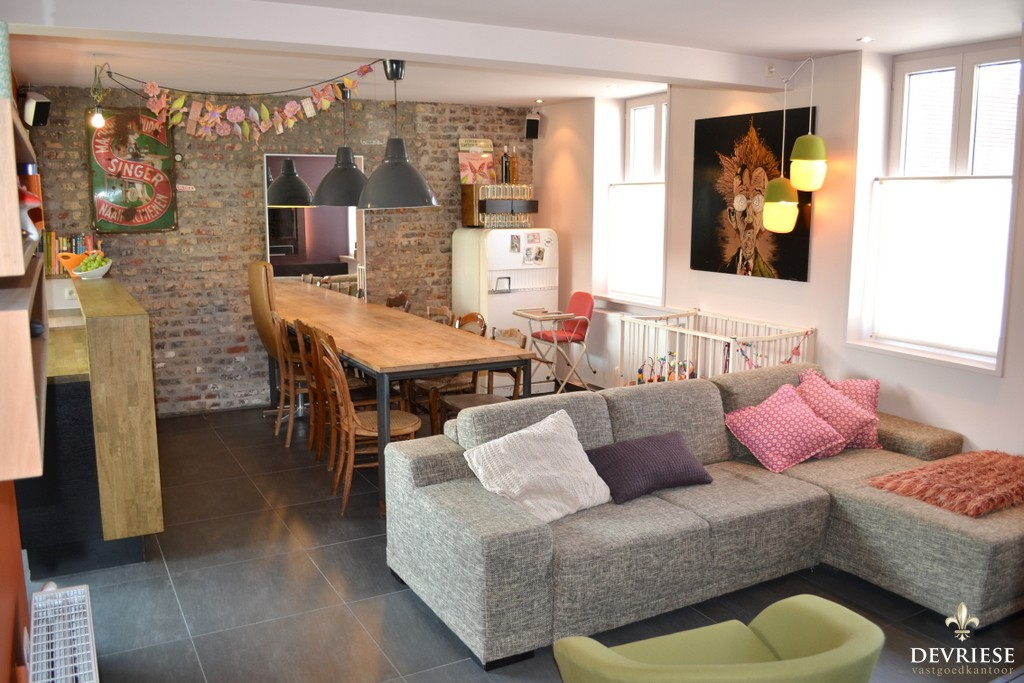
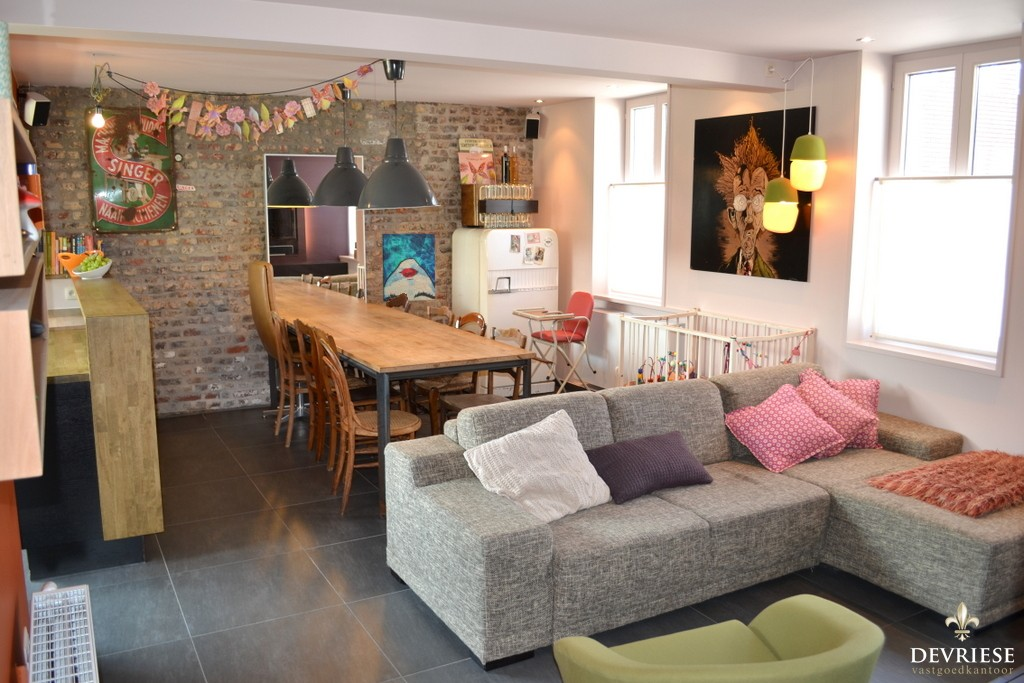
+ wall art [381,233,436,303]
